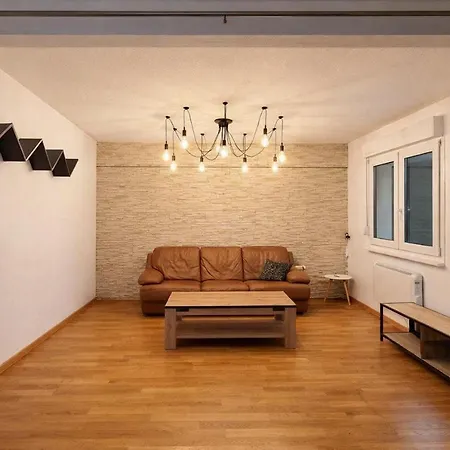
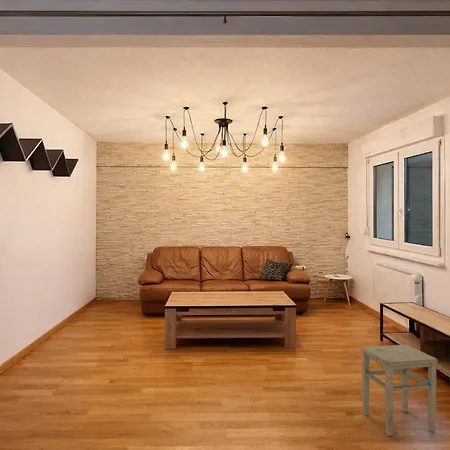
+ stool [360,344,439,437]
